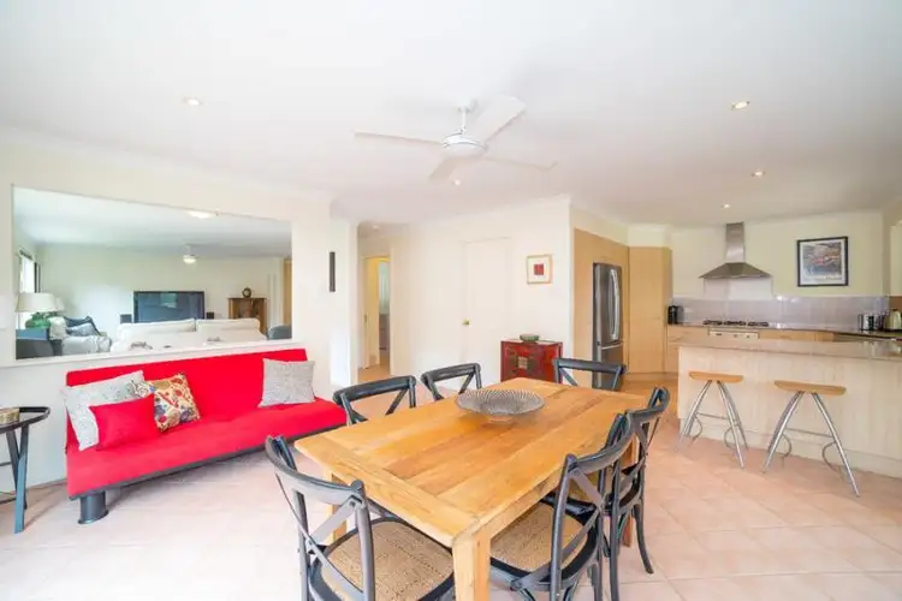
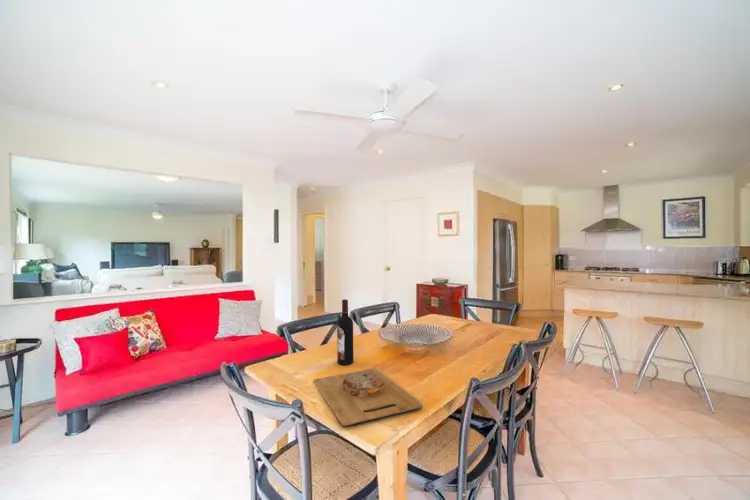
+ cutting board [312,367,424,427]
+ wine bottle [336,298,354,366]
